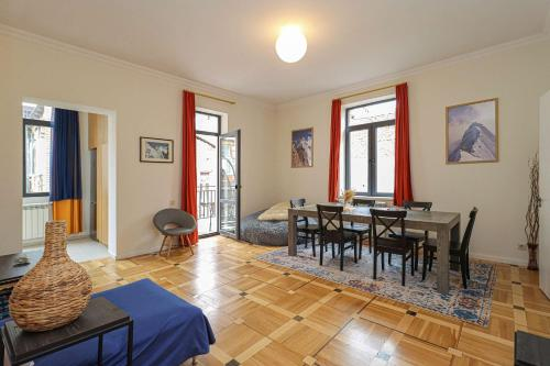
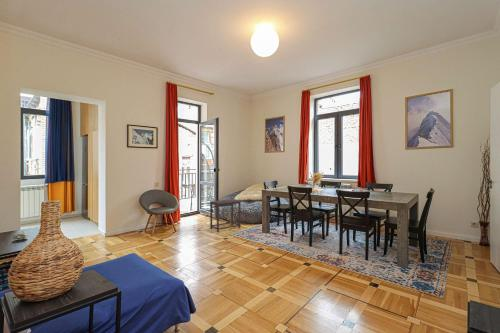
+ side table [209,198,242,233]
